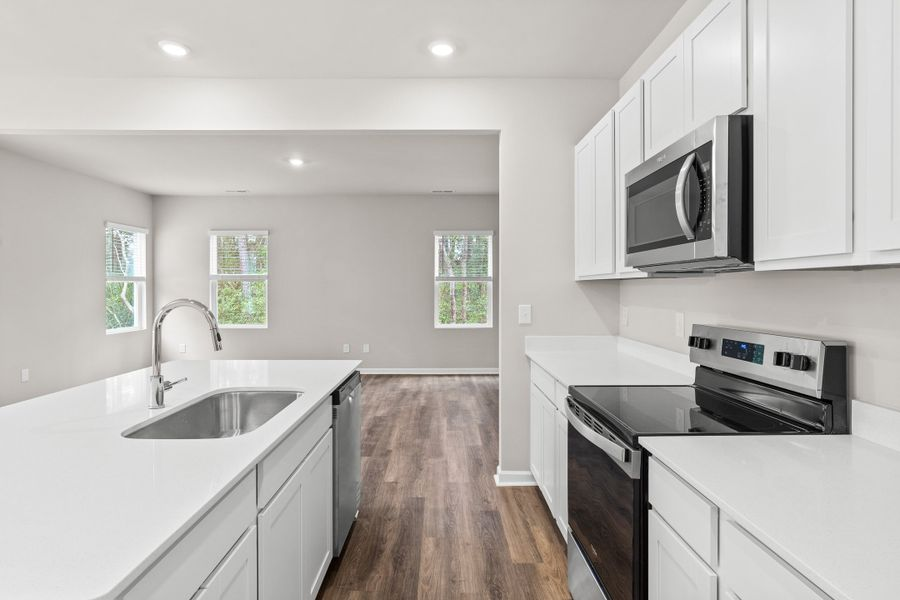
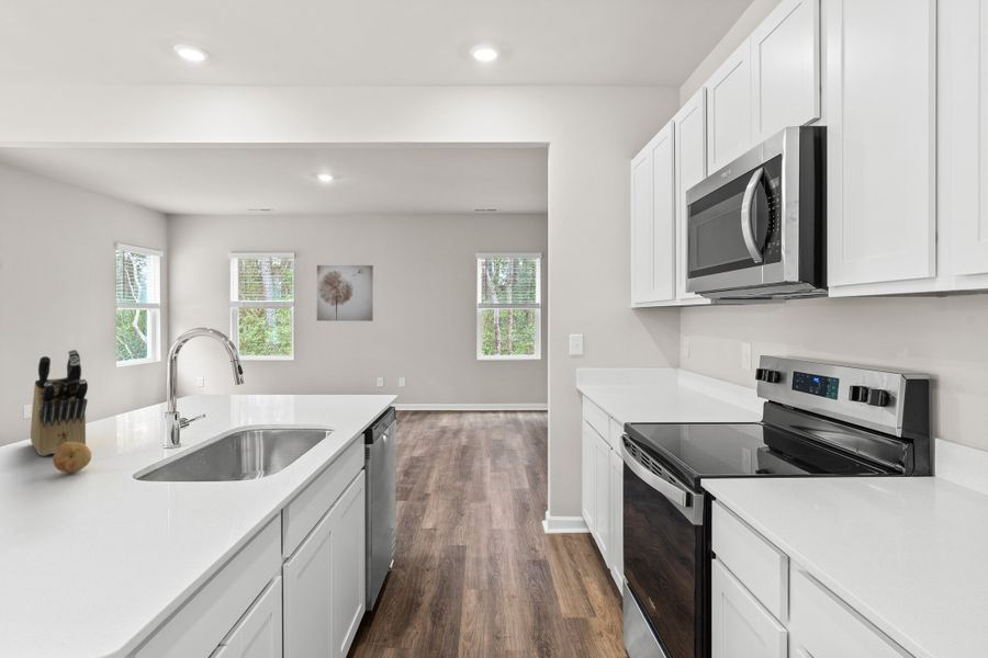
+ wall art [316,264,374,322]
+ knife block [30,349,89,457]
+ fruit [52,442,92,474]
